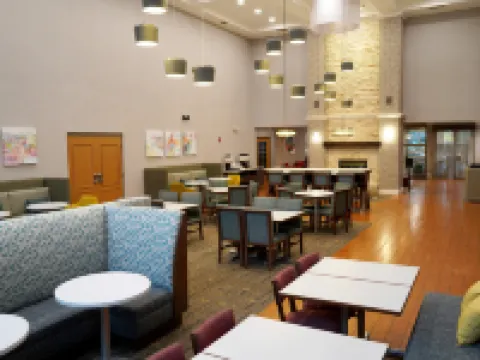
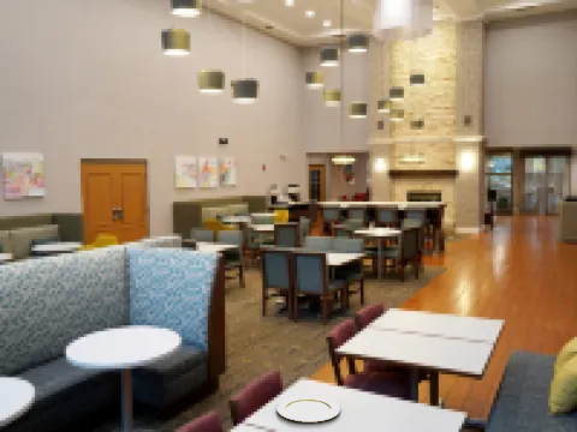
+ plate [275,395,341,424]
